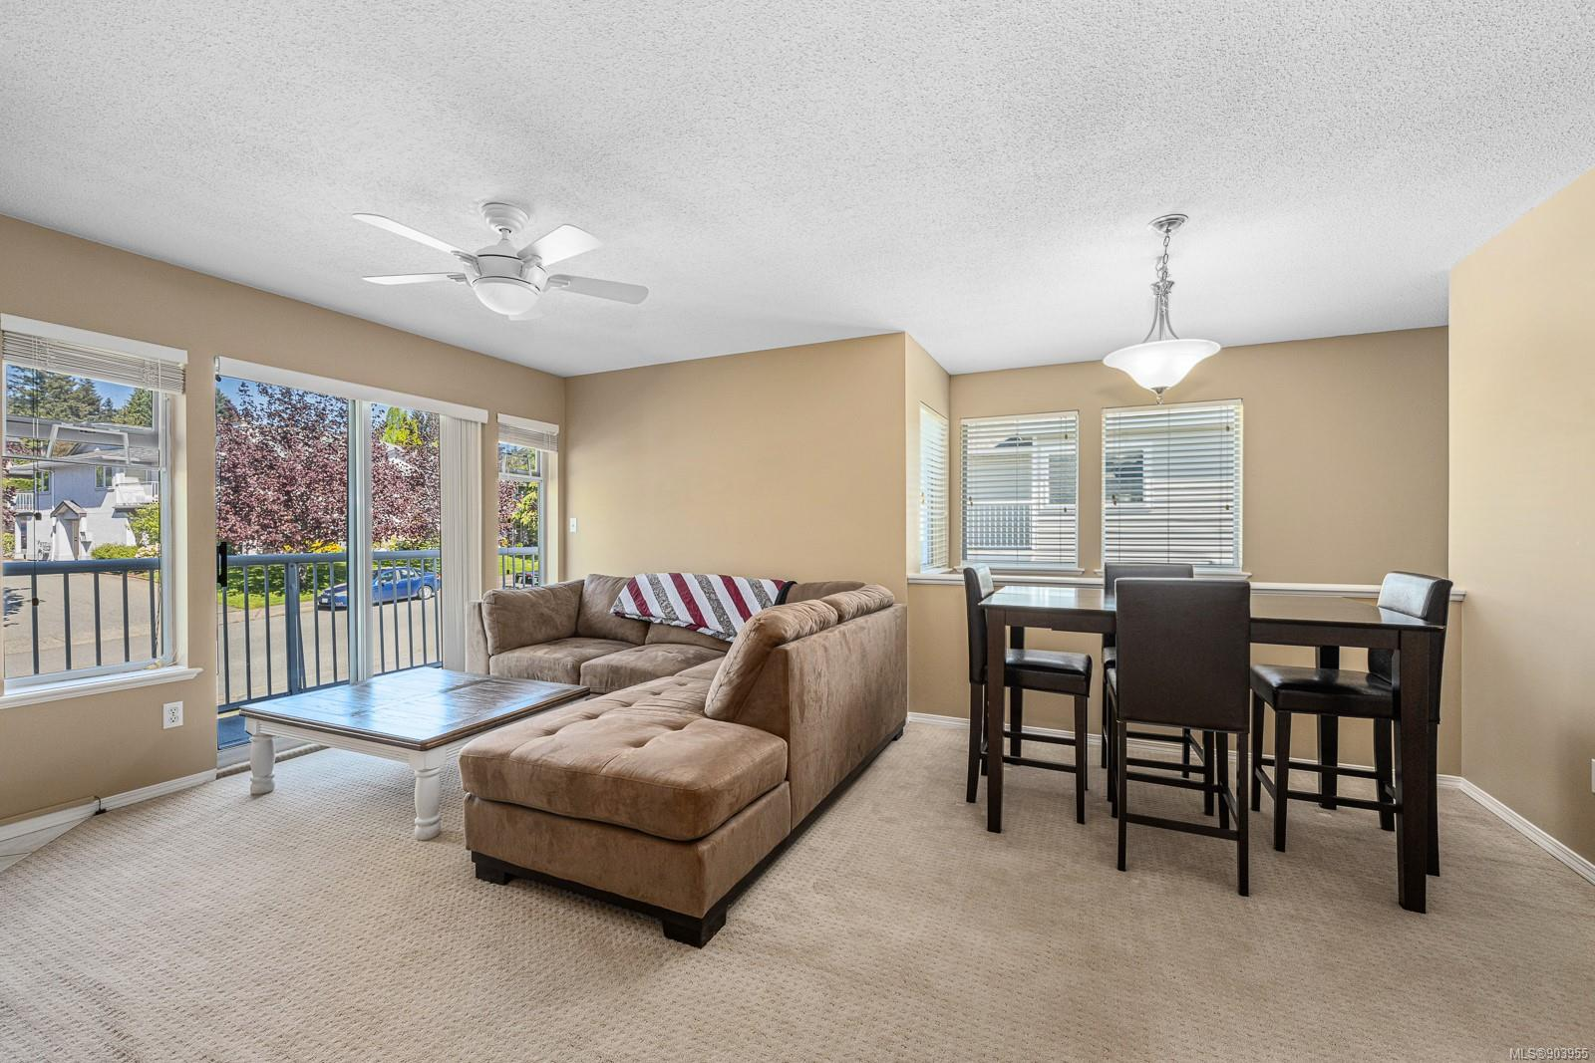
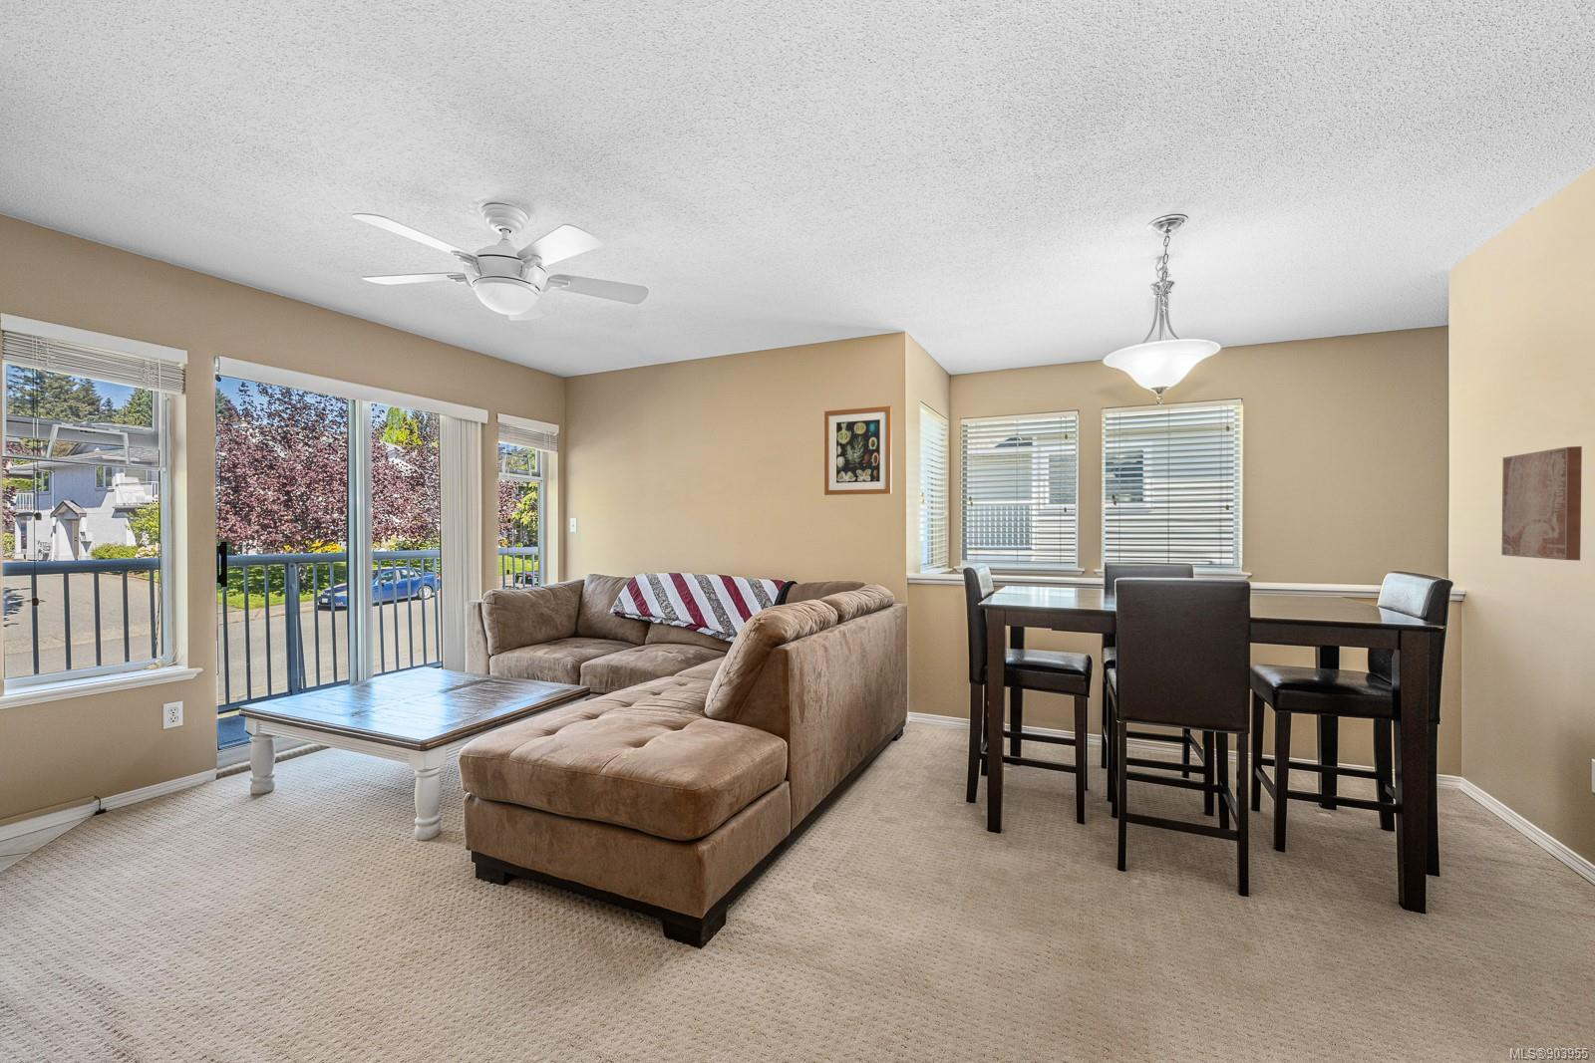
+ wall art [824,406,894,496]
+ wall art [1501,445,1583,562]
